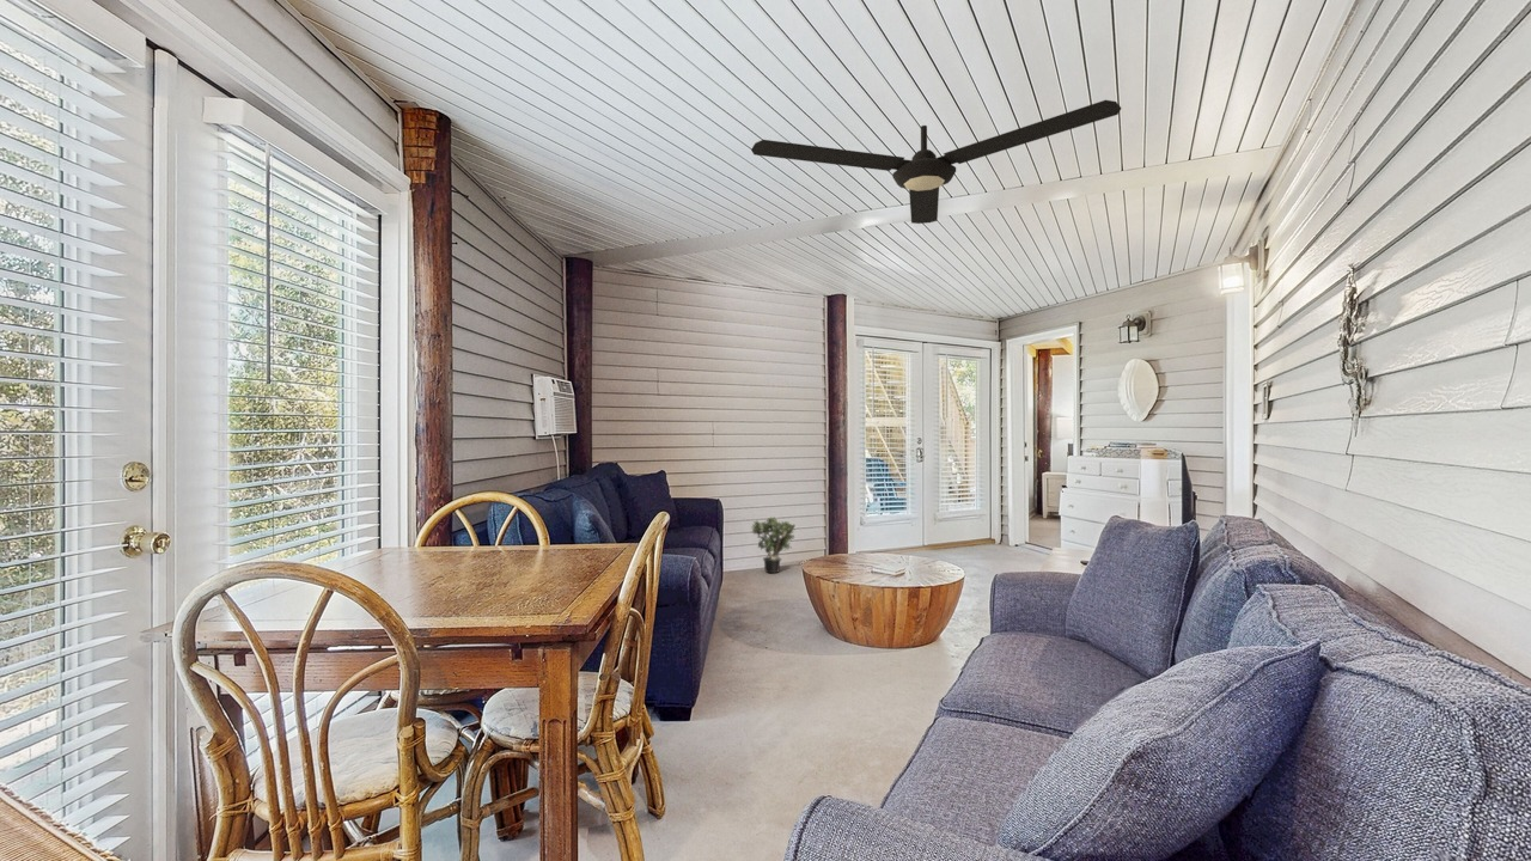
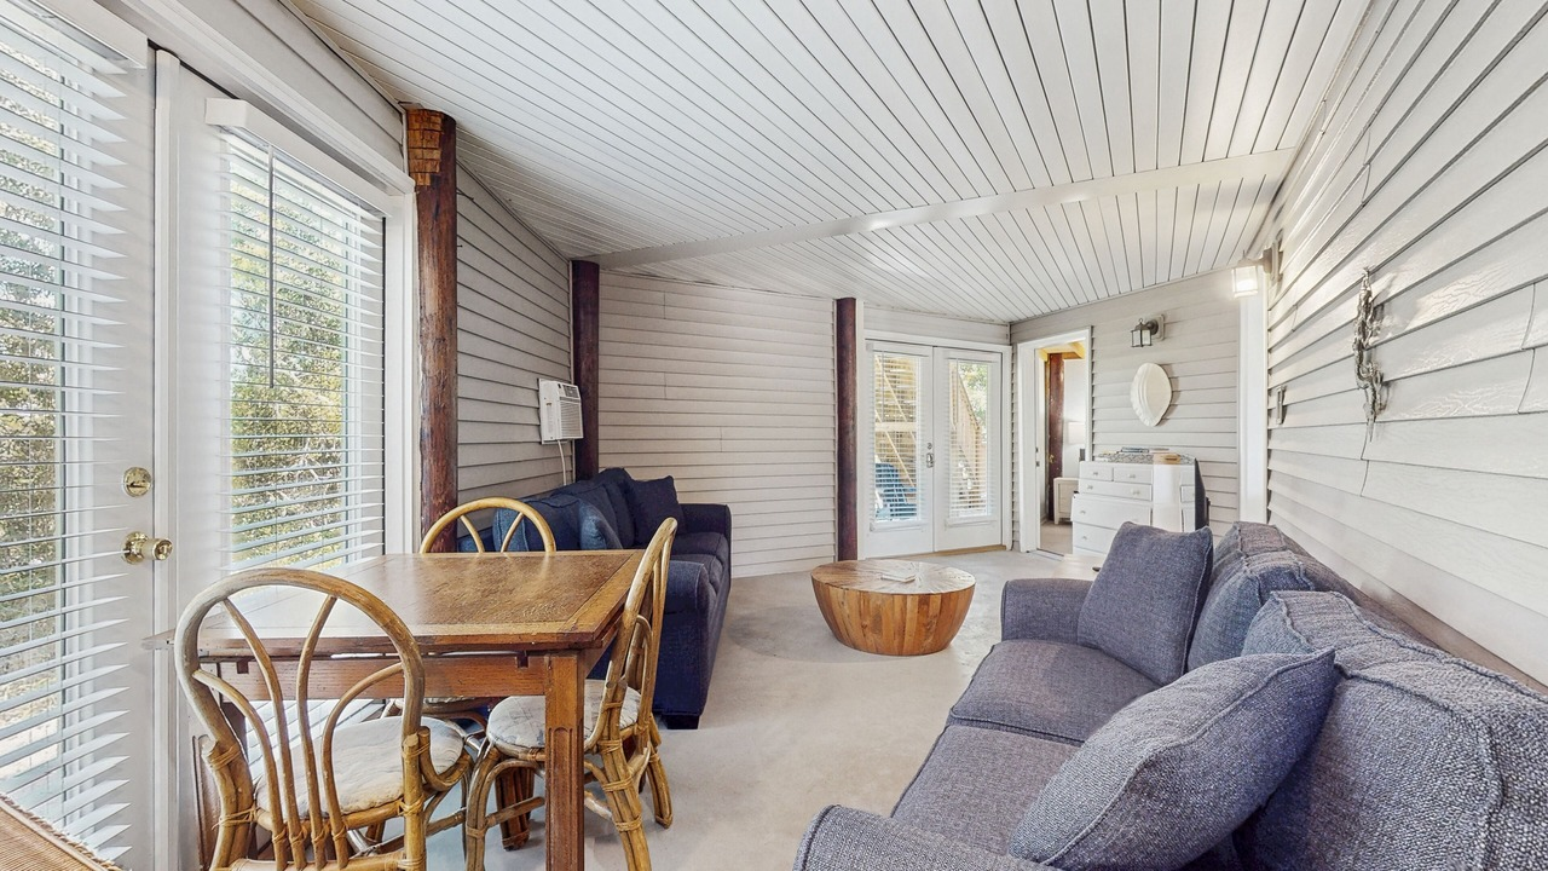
- ceiling fan [750,99,1122,225]
- potted plant [749,515,797,574]
